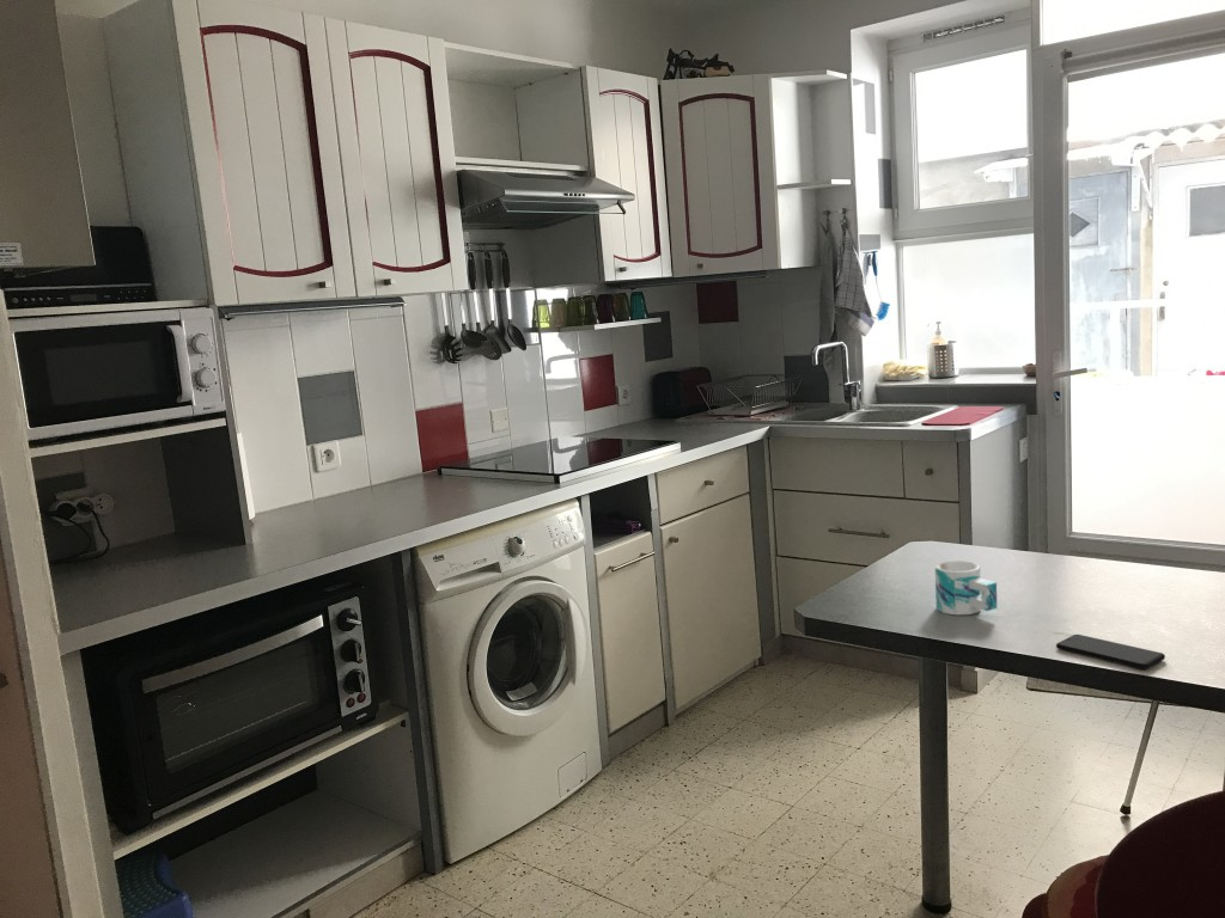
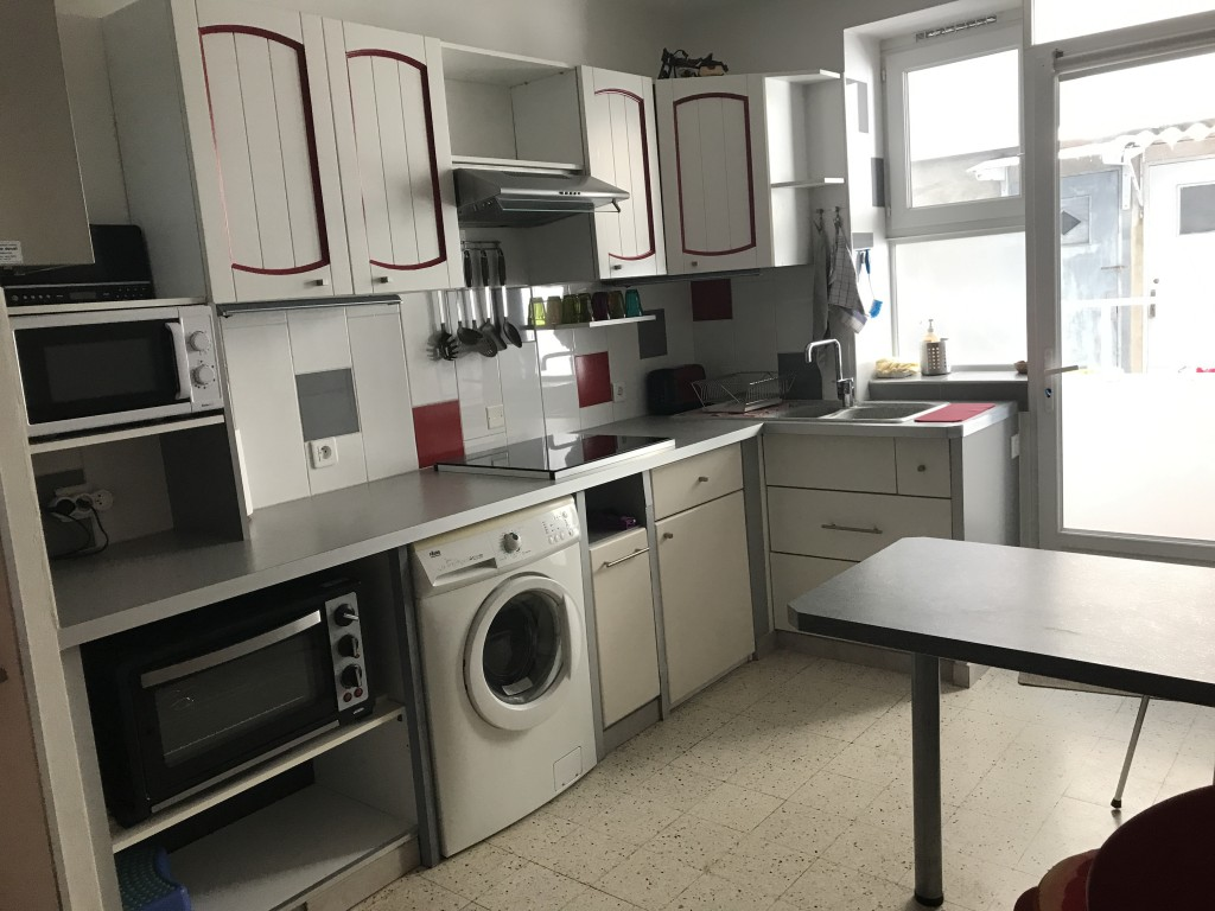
- smartphone [1055,634,1166,671]
- mug [934,559,999,616]
